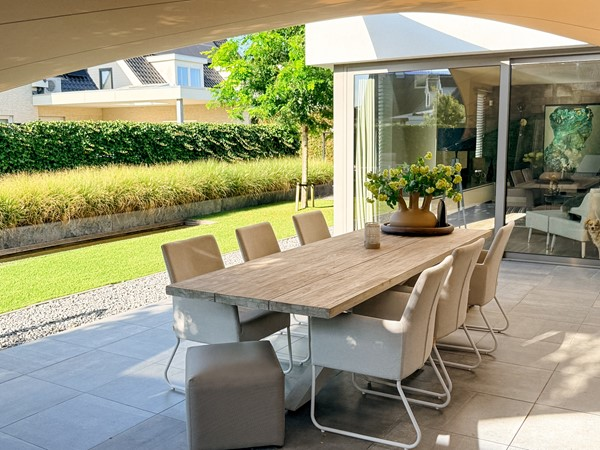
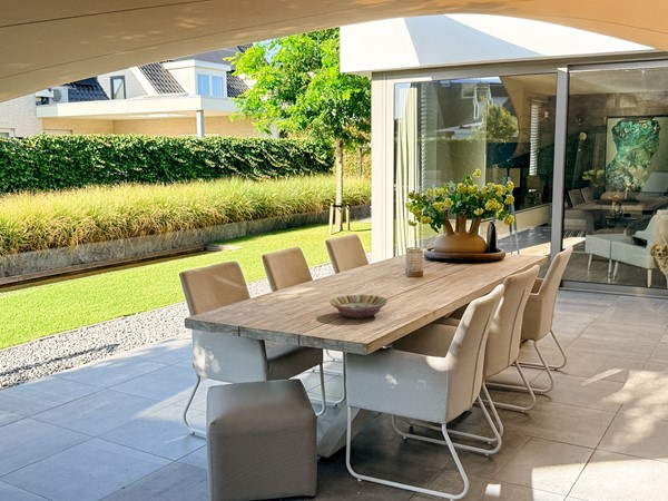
+ serving bowl [328,294,389,320]
